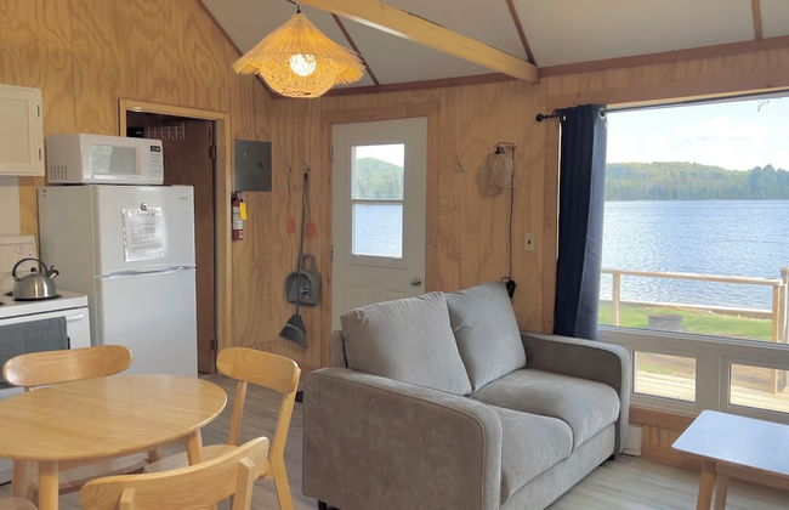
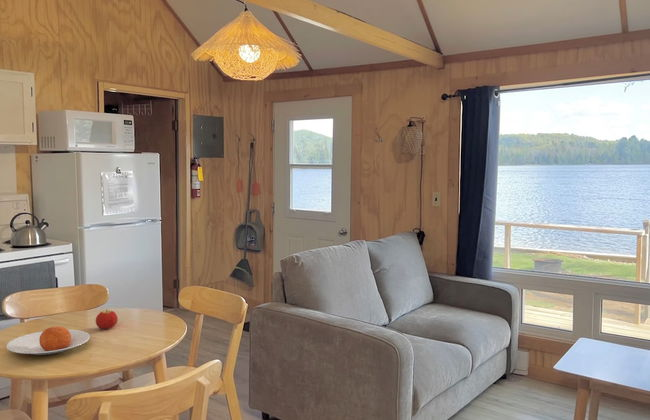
+ plate [5,326,91,356]
+ fruit [95,309,119,330]
